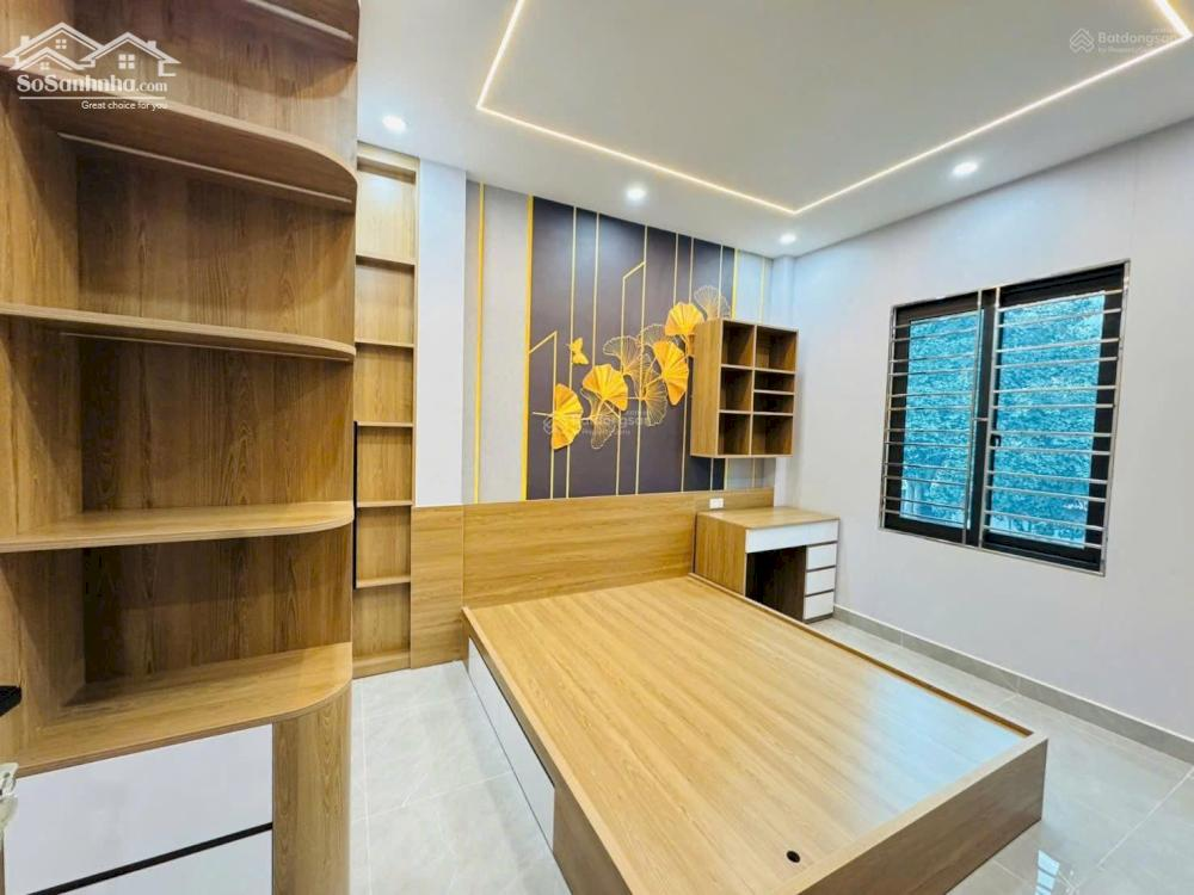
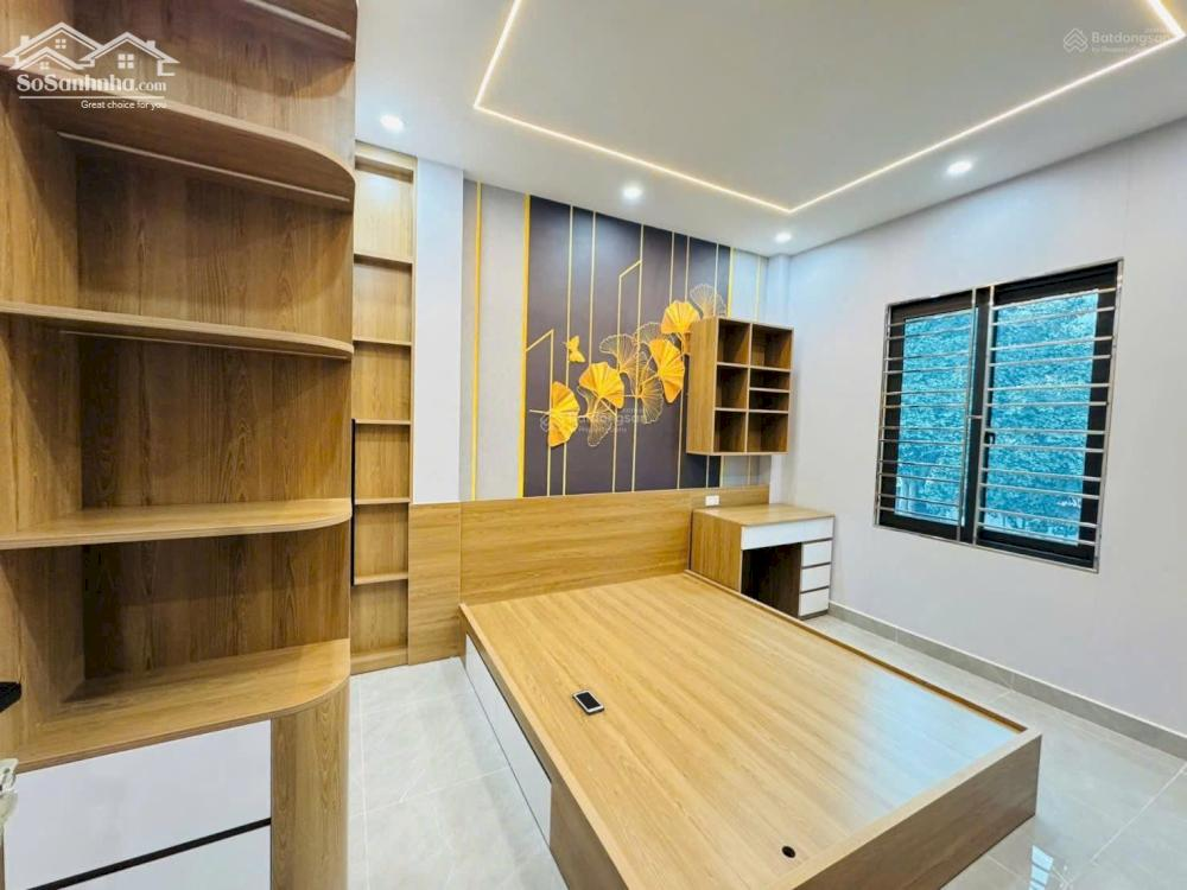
+ cell phone [571,688,605,716]
